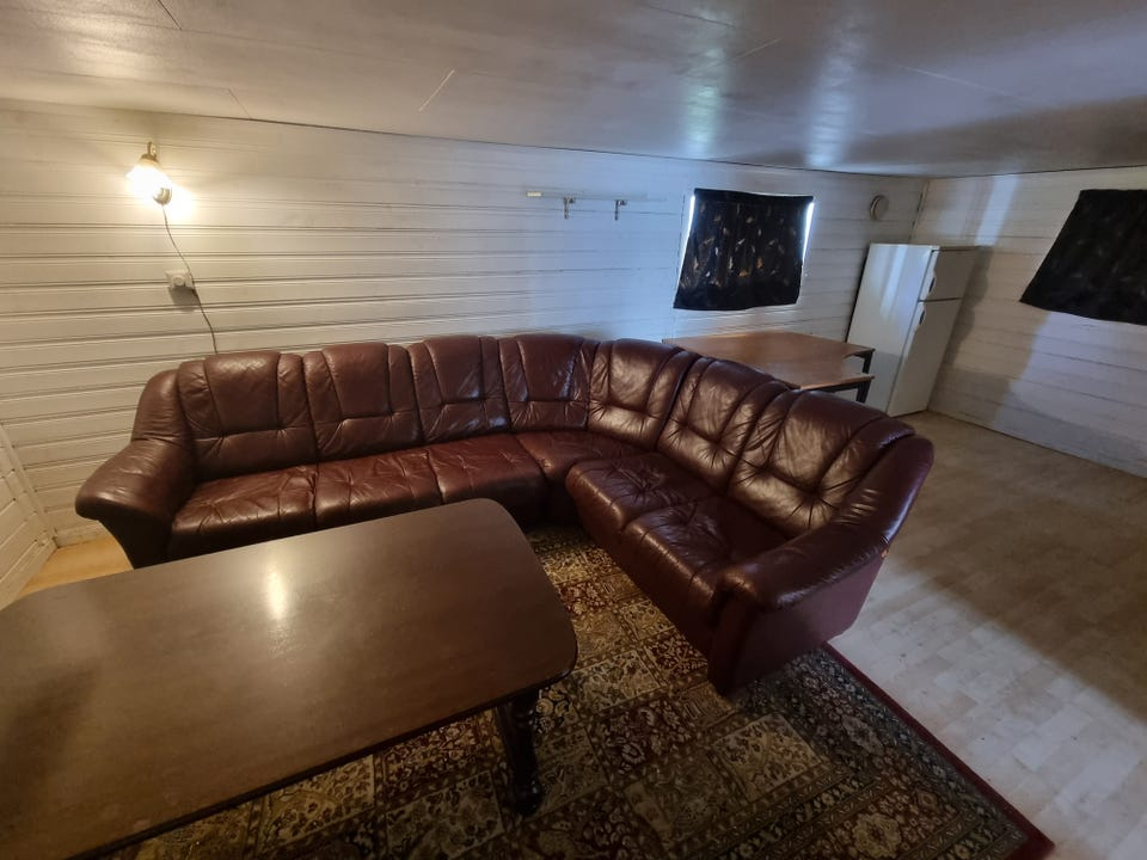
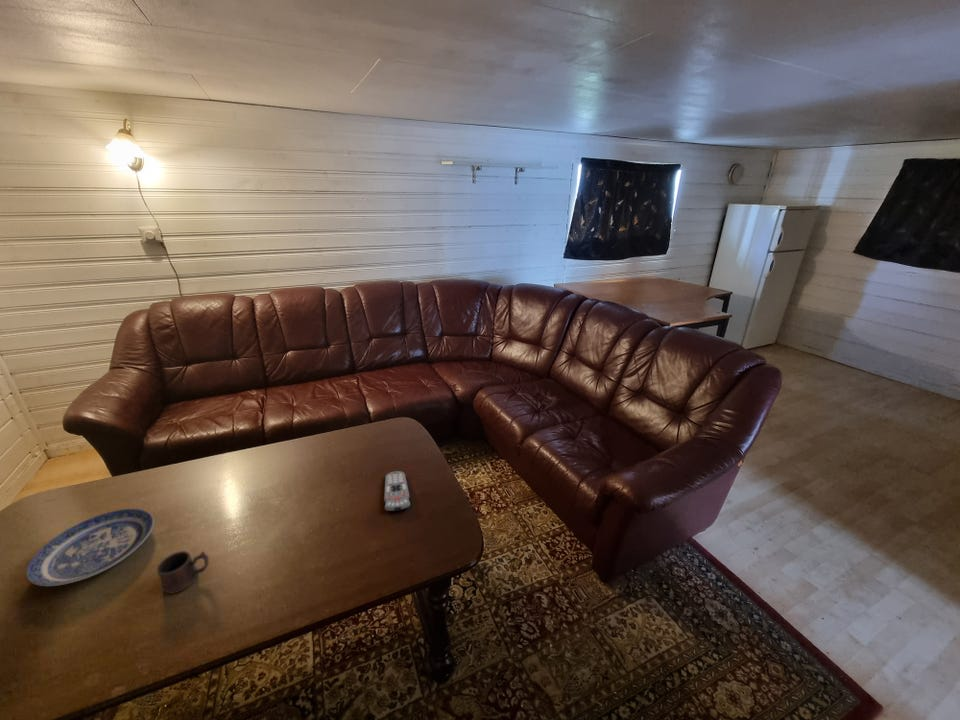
+ mug [156,550,210,595]
+ remote control [383,470,411,512]
+ plate [25,508,155,587]
